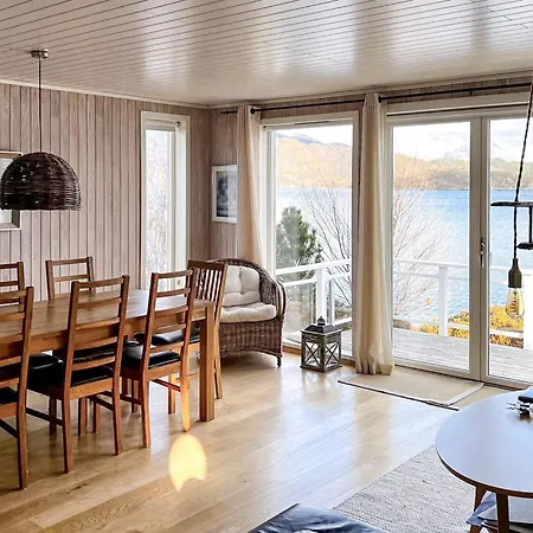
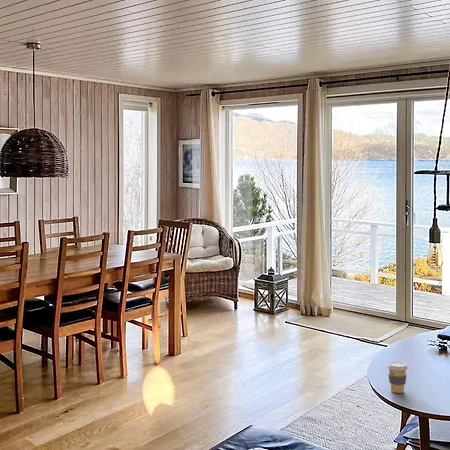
+ coffee cup [386,361,409,394]
